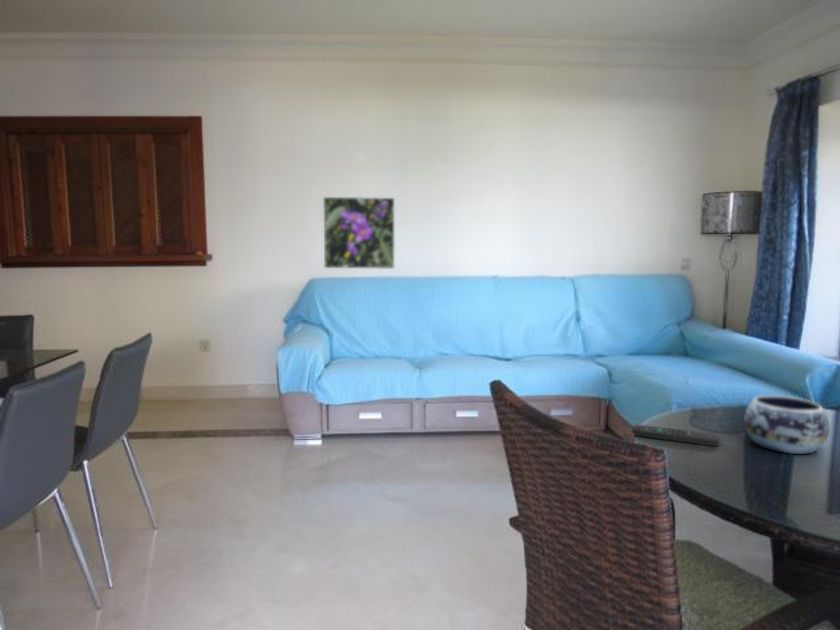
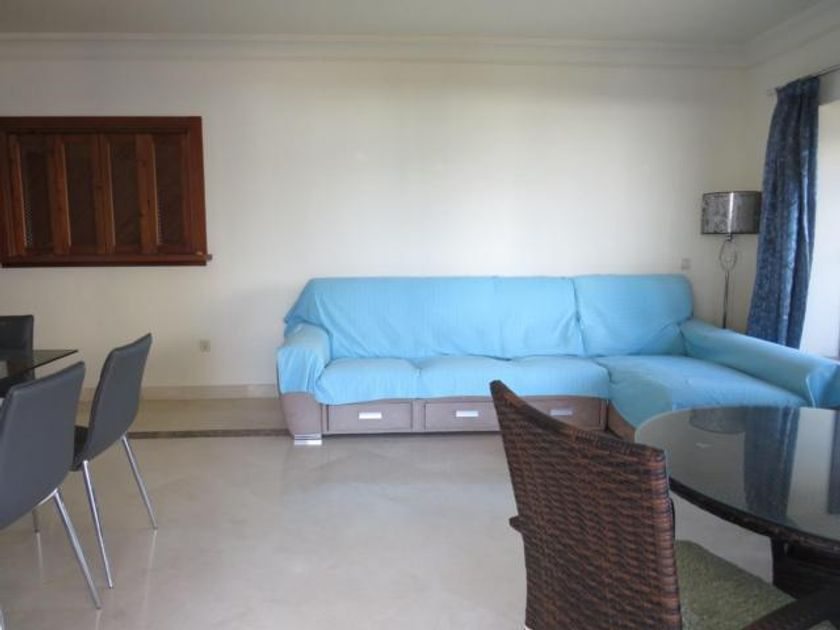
- decorative bowl [743,394,830,455]
- remote control [631,423,721,447]
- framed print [322,196,395,270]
